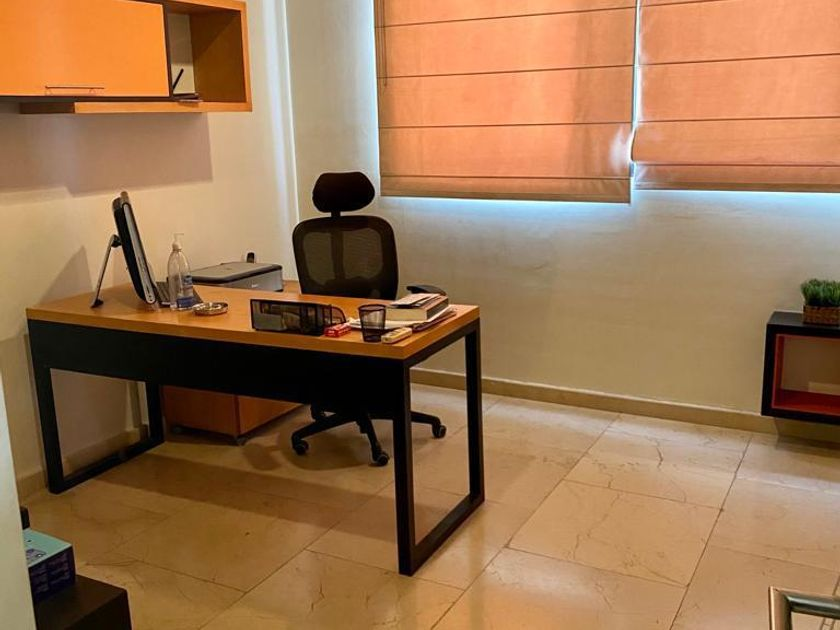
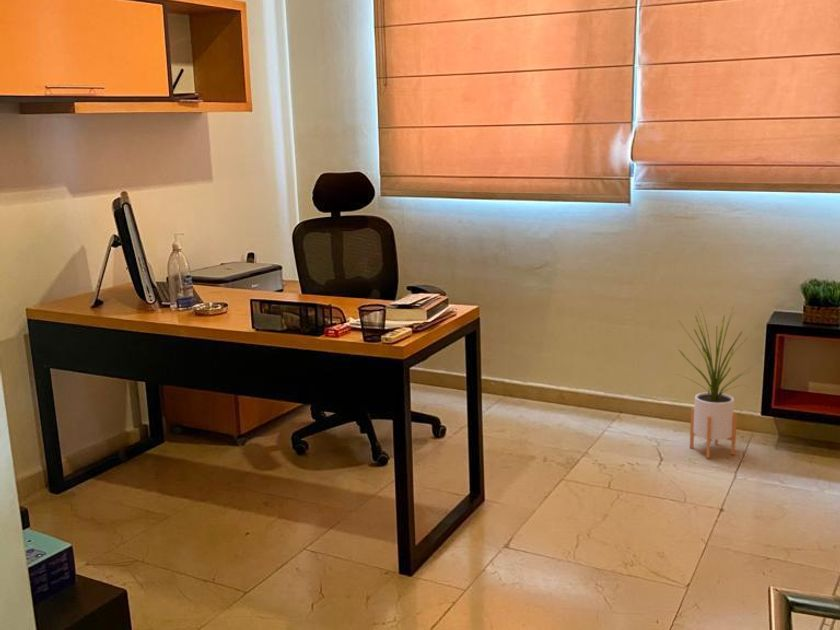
+ house plant [676,305,761,459]
